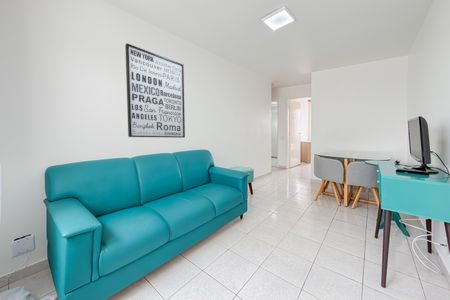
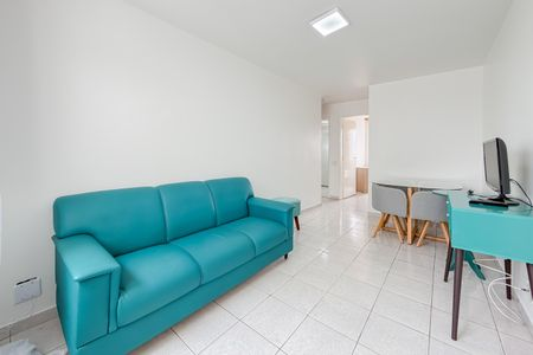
- wall art [124,42,186,139]
